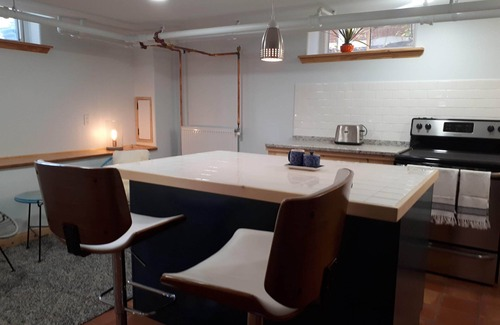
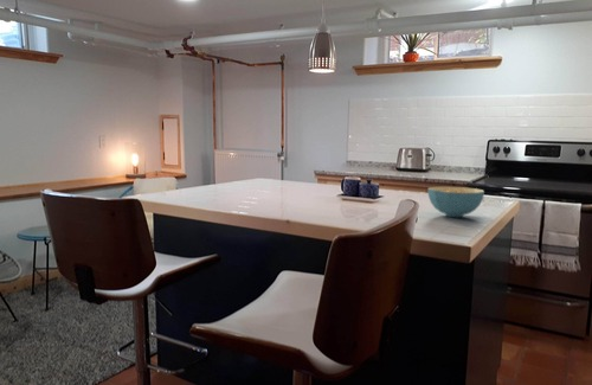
+ cereal bowl [426,186,485,218]
